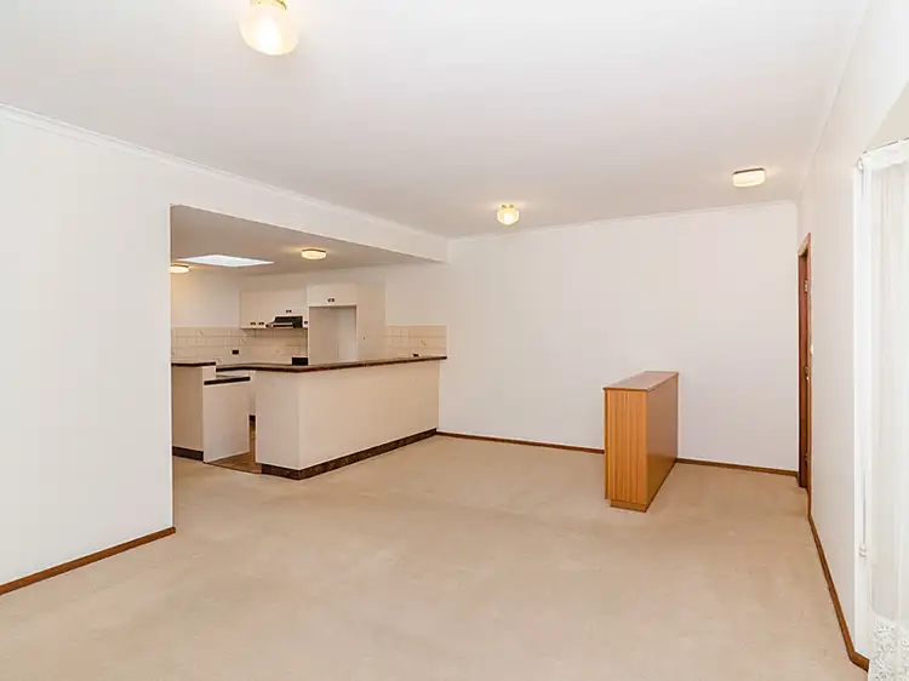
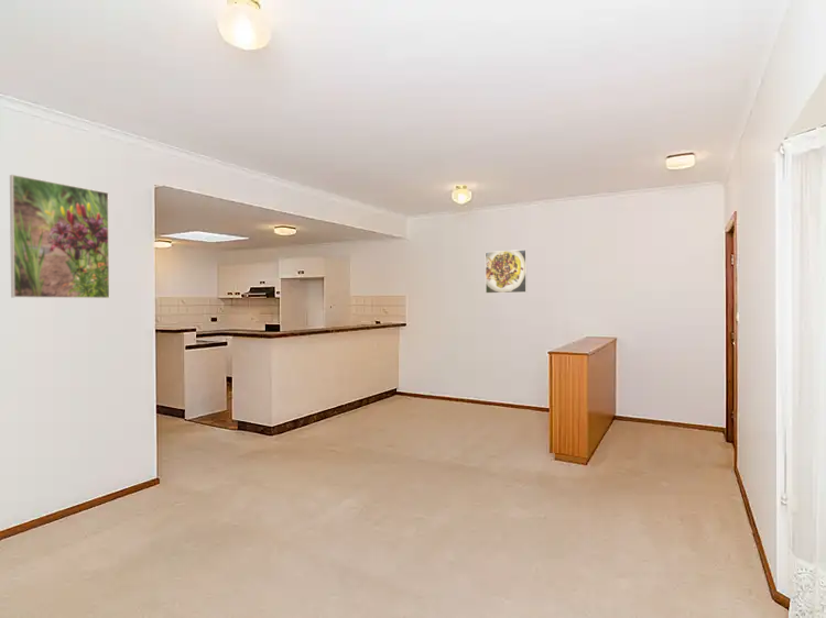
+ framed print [9,174,110,299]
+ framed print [485,249,528,295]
